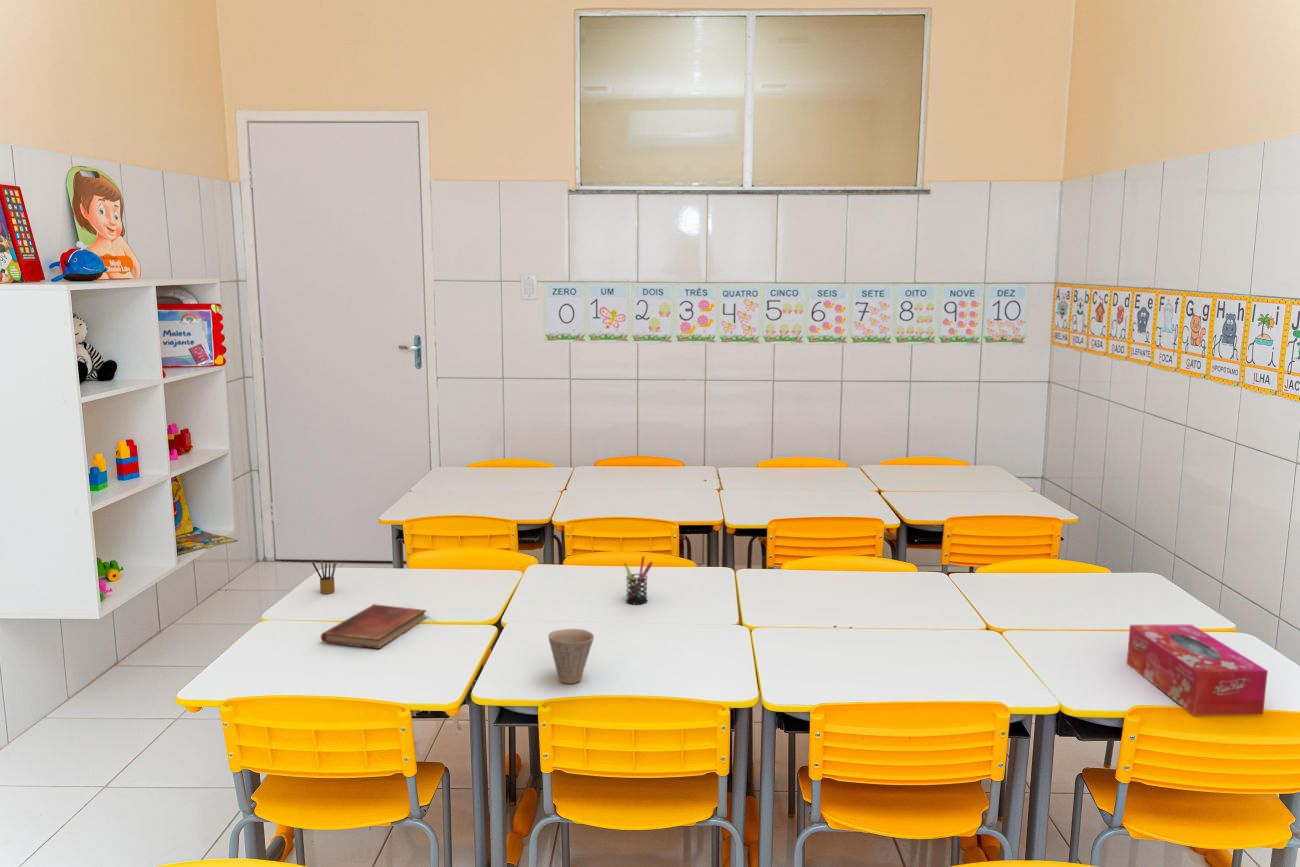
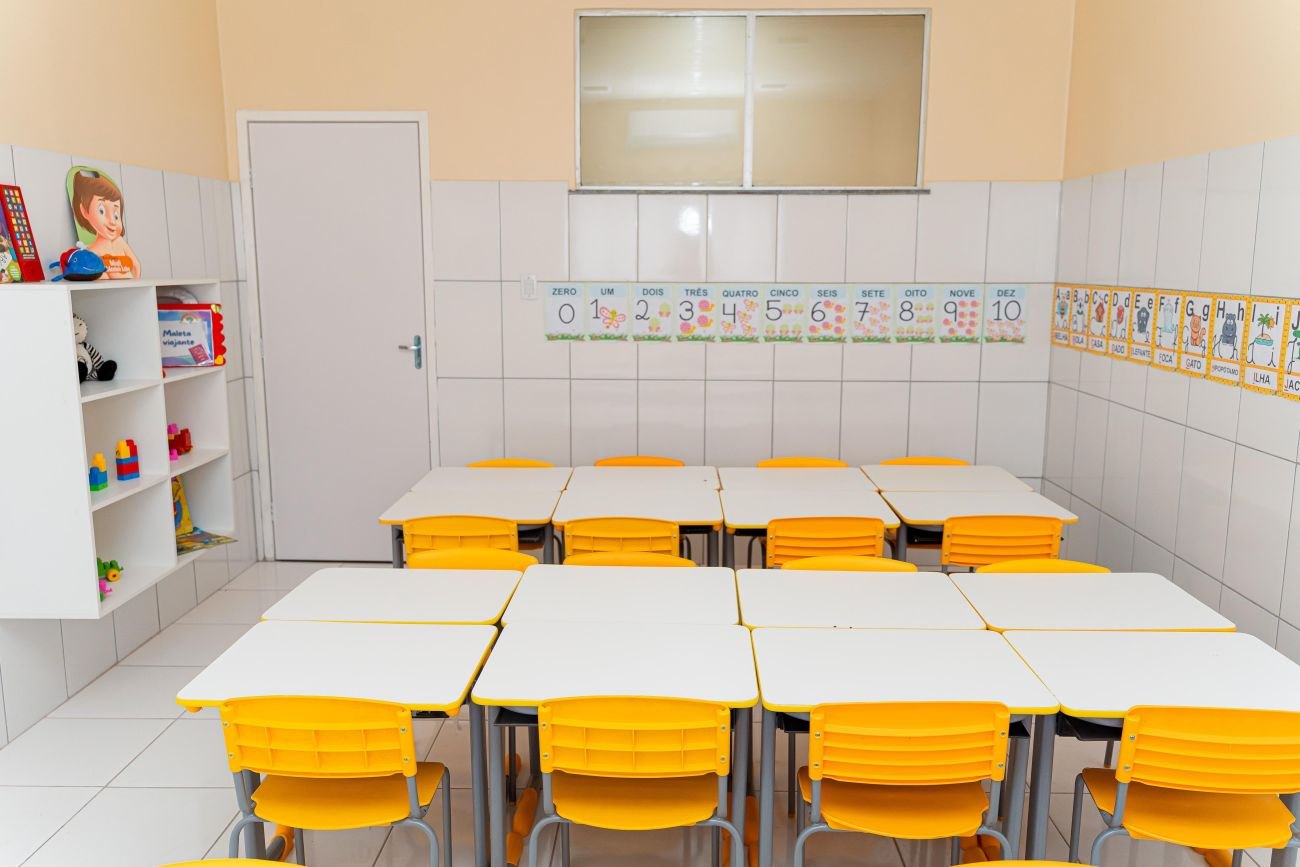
- tissue box [1126,624,1269,716]
- cup [547,628,595,685]
- pencil box [311,559,338,595]
- diary [320,603,428,650]
- pen holder [623,555,654,606]
